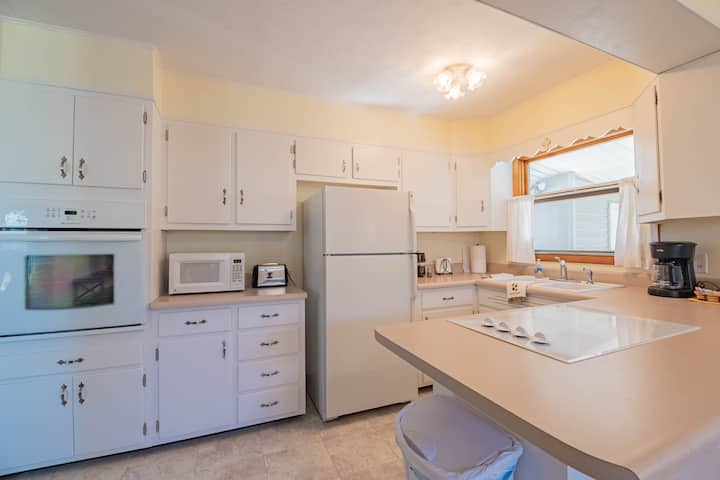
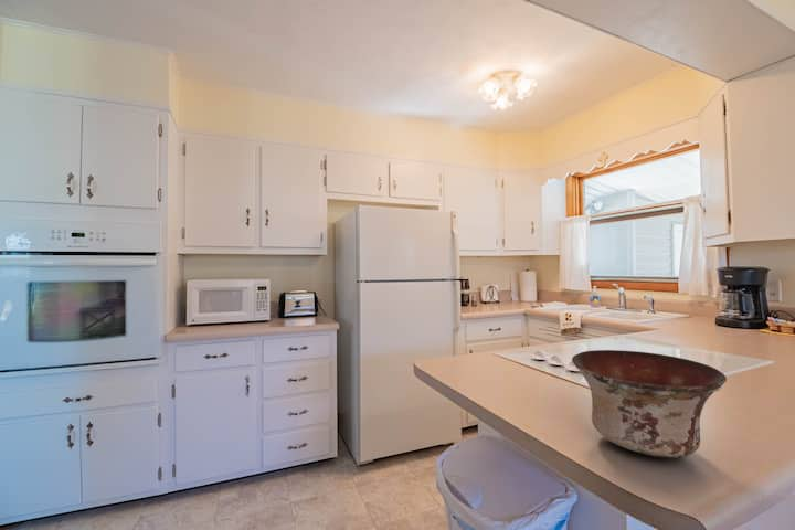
+ bowl [571,349,728,459]
